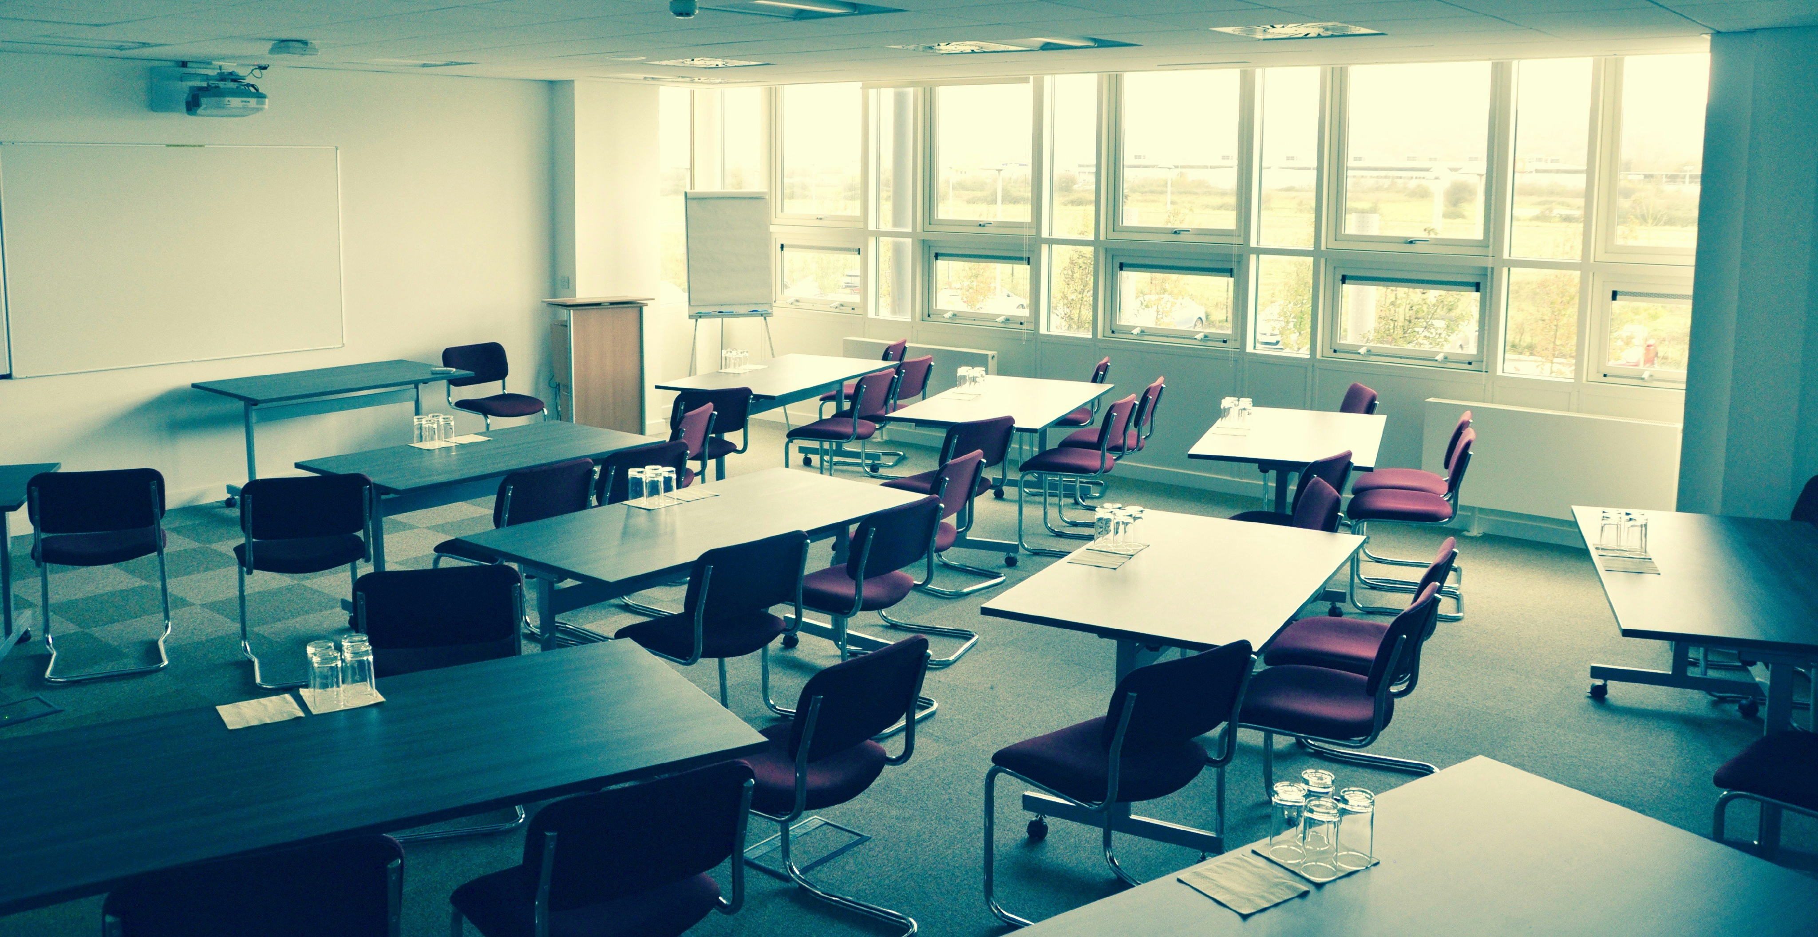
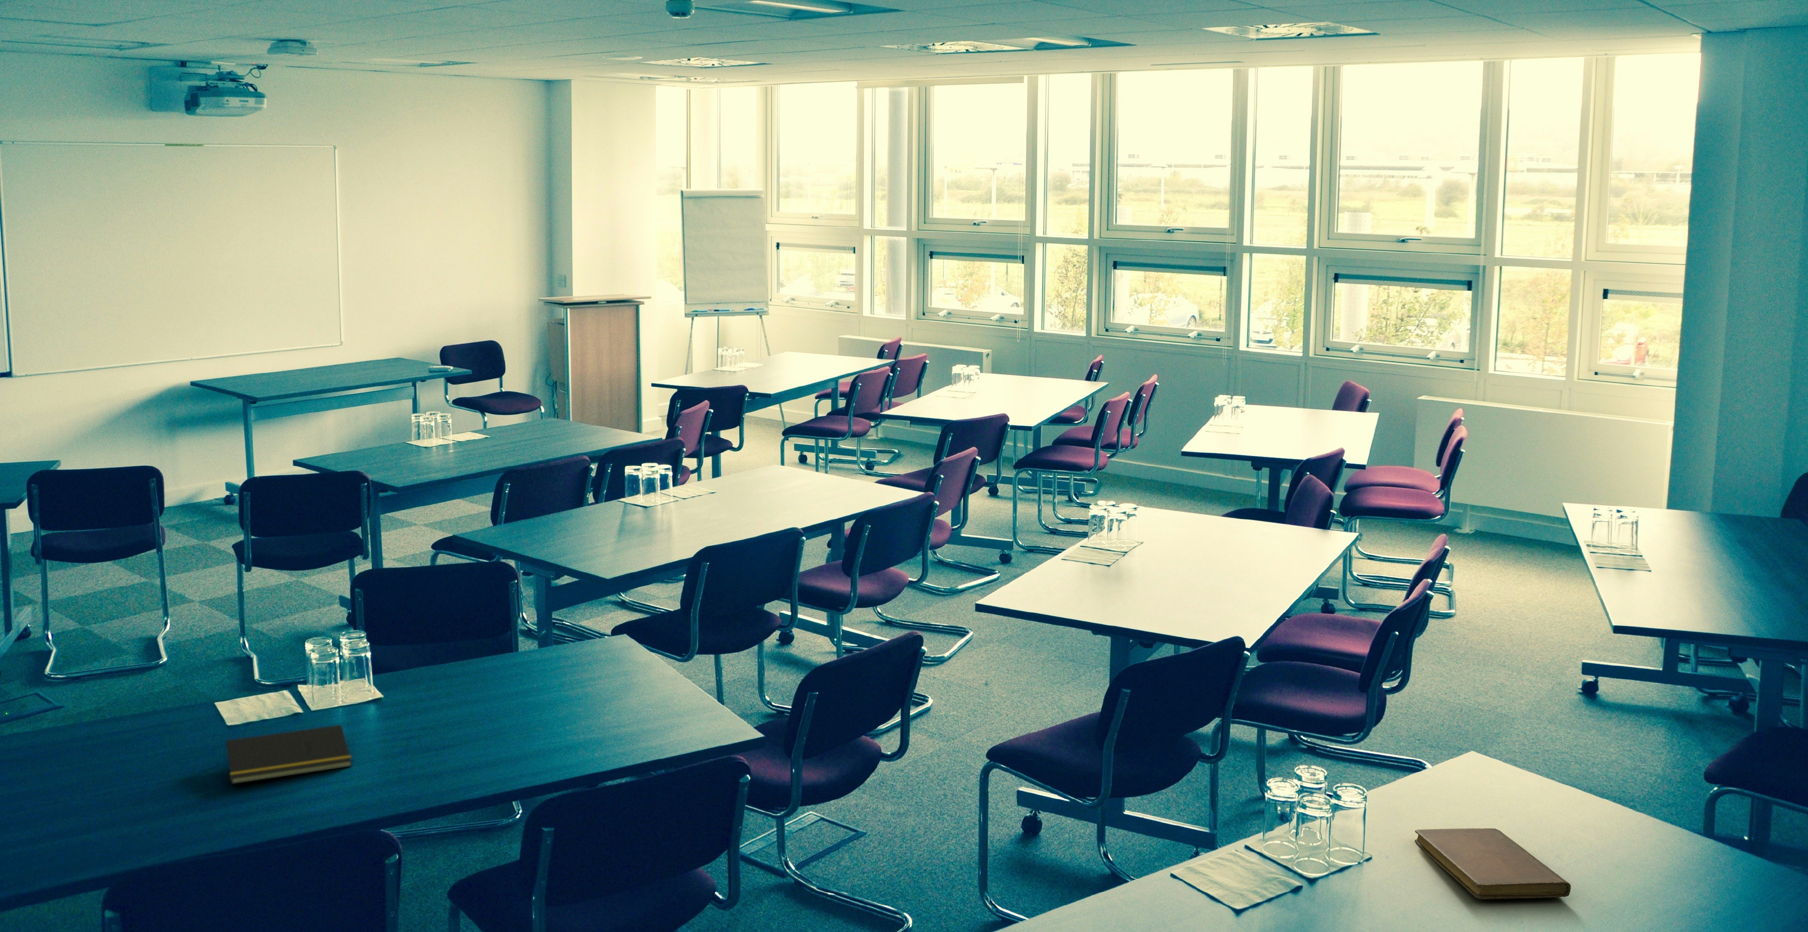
+ notepad [224,724,352,785]
+ notebook [1414,827,1571,900]
